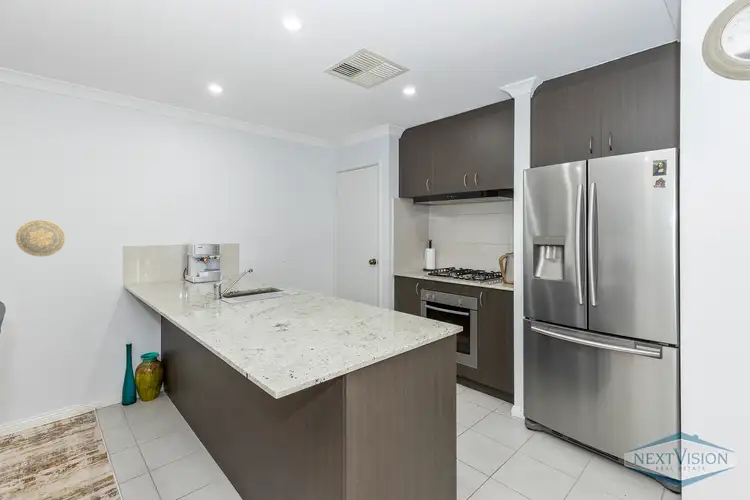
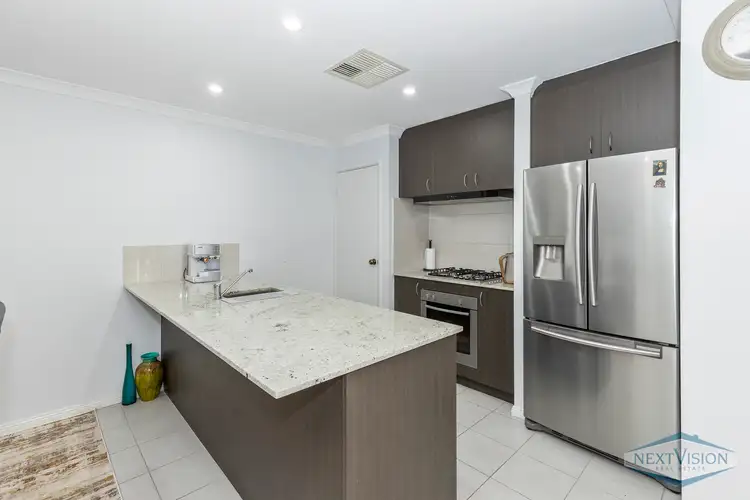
- decorative plate [15,219,66,257]
